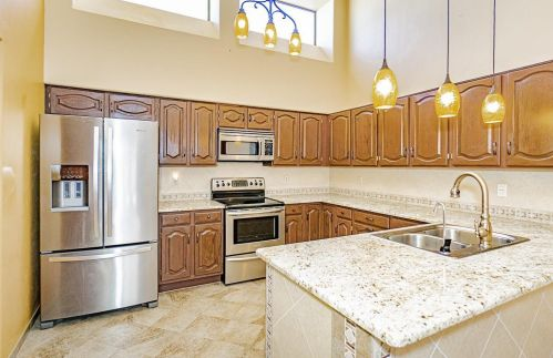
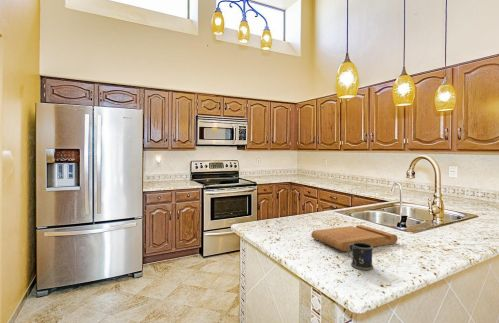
+ cutting board [310,224,399,252]
+ mug [346,242,374,271]
